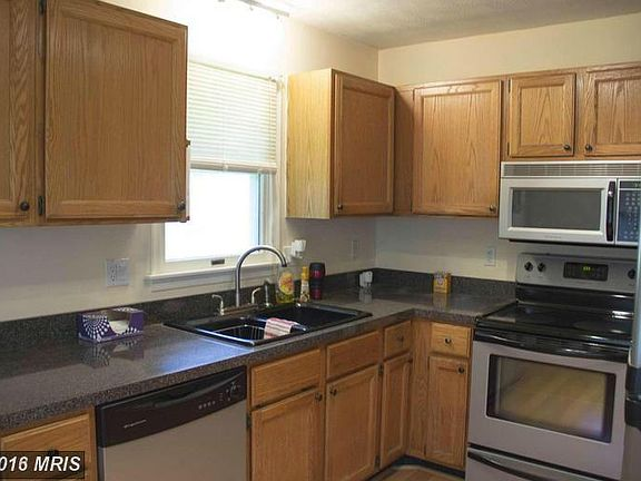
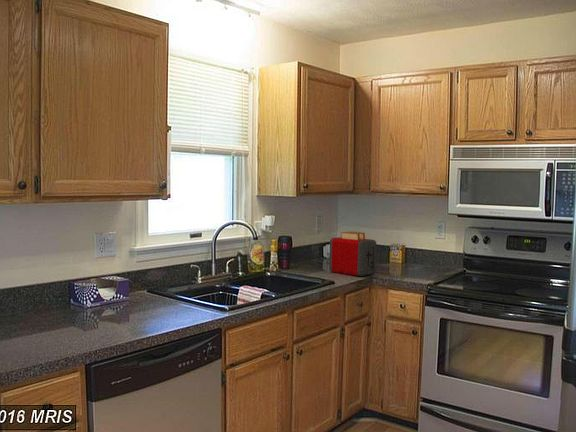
+ toaster [328,231,377,277]
